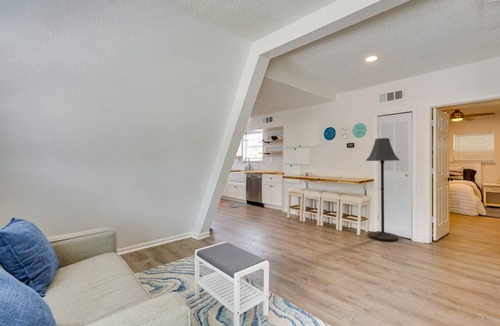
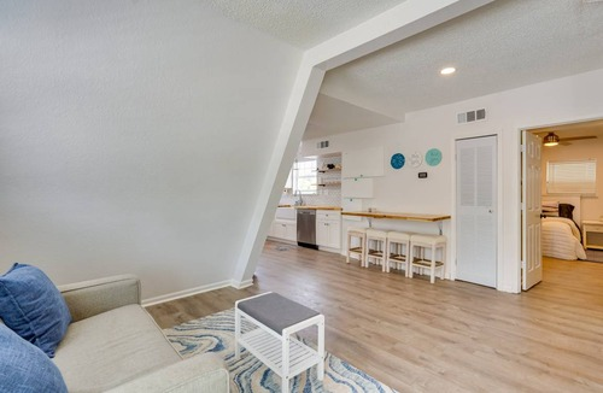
- floor lamp [365,137,400,242]
